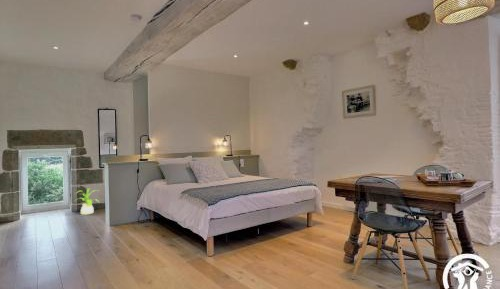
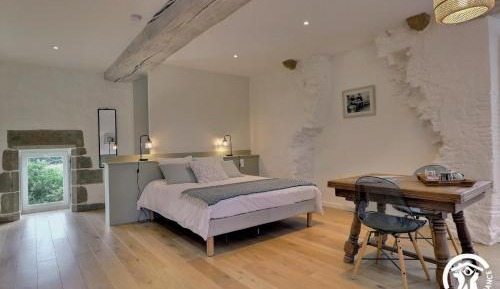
- house plant [74,186,101,216]
